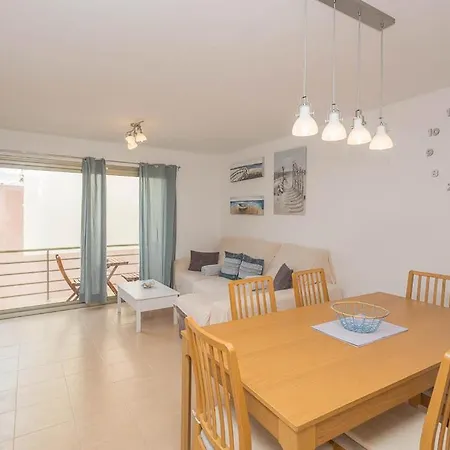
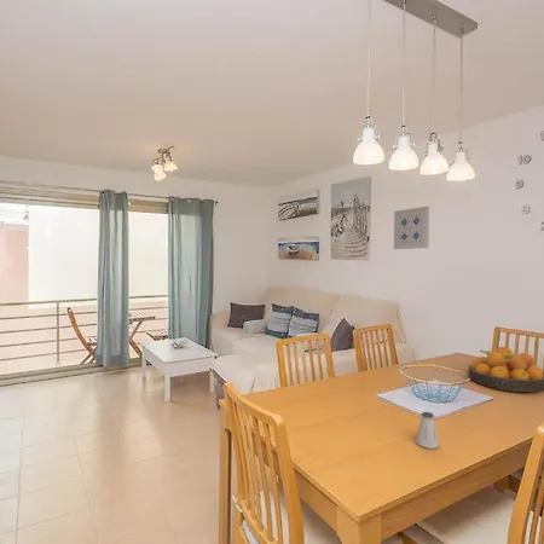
+ fruit bowl [467,346,544,393]
+ saltshaker [415,411,440,450]
+ wall art [393,206,430,250]
